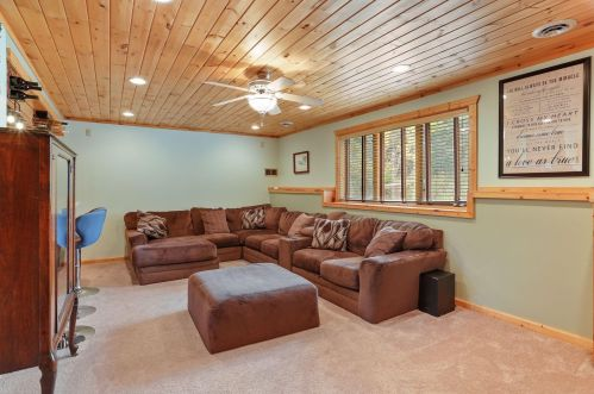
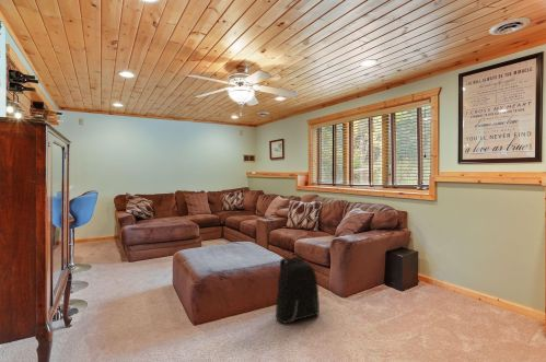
+ backpack [275,255,321,325]
